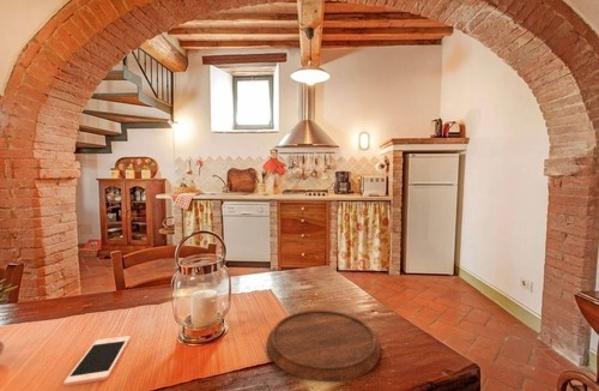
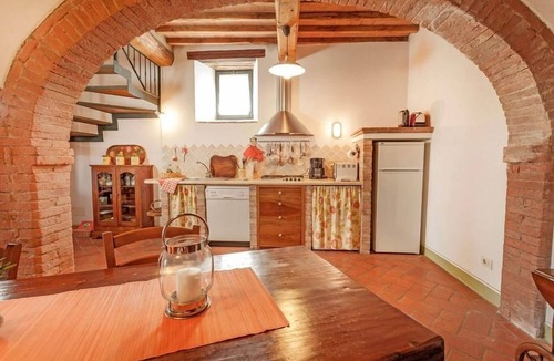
- cell phone [62,335,132,387]
- cutting board [266,309,382,383]
